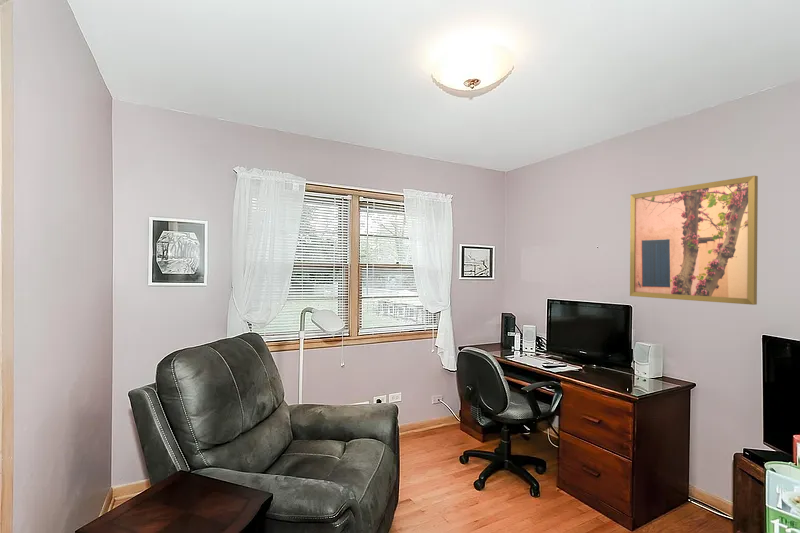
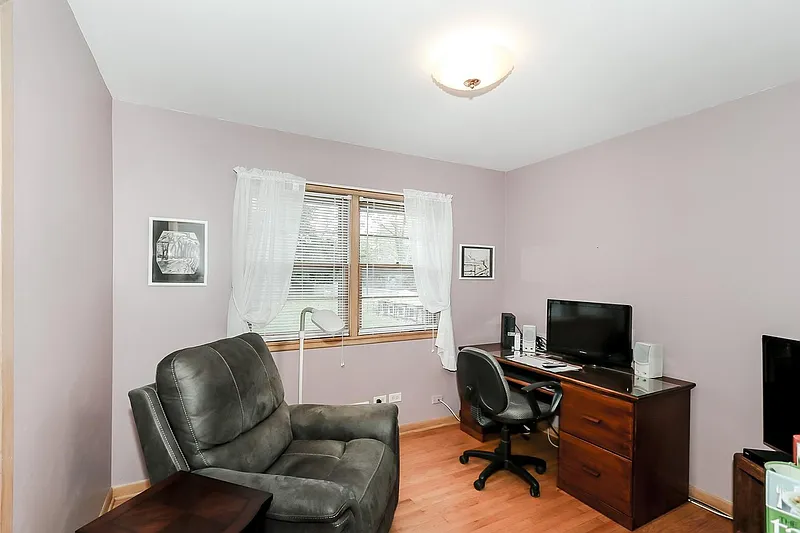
- wall art [629,175,759,306]
